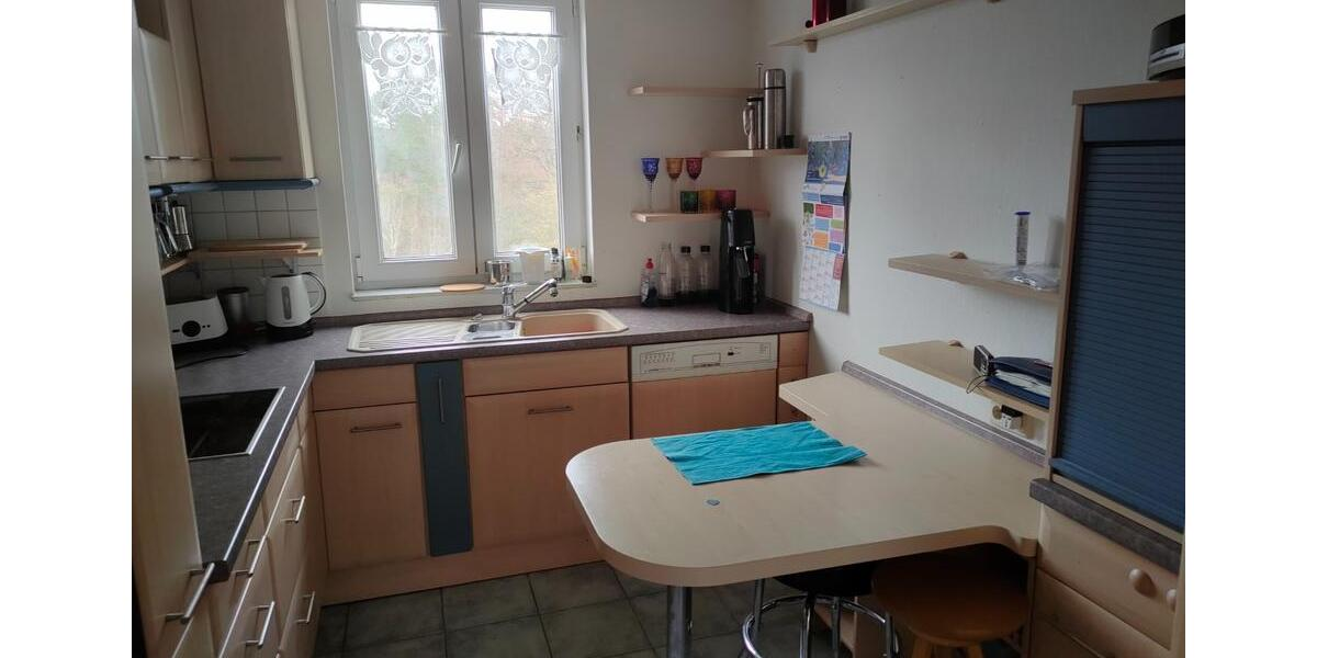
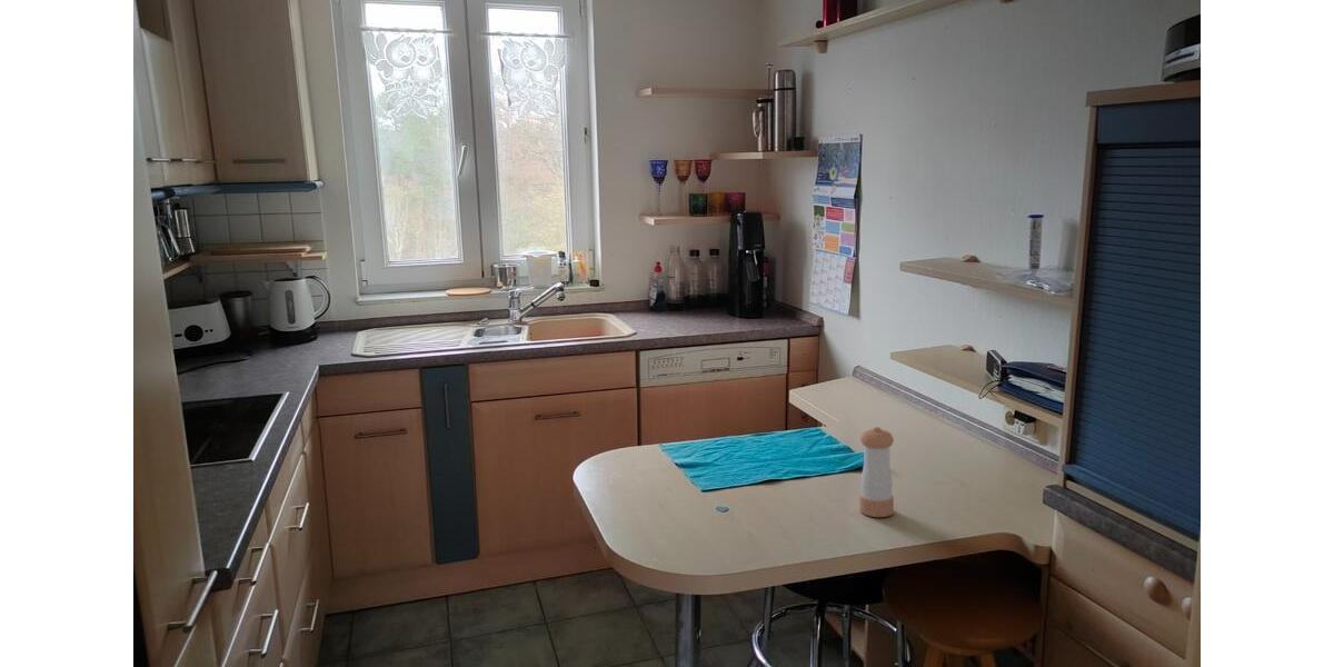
+ pepper shaker [858,426,895,518]
